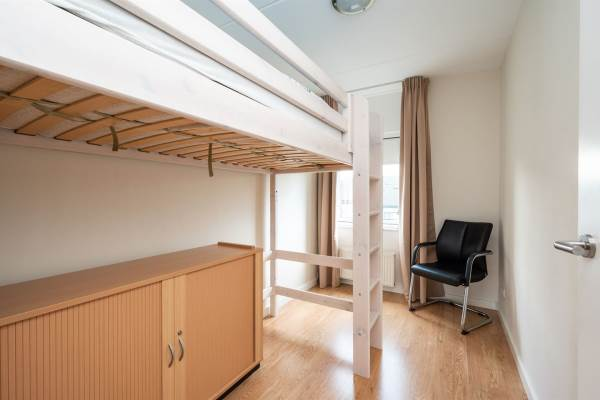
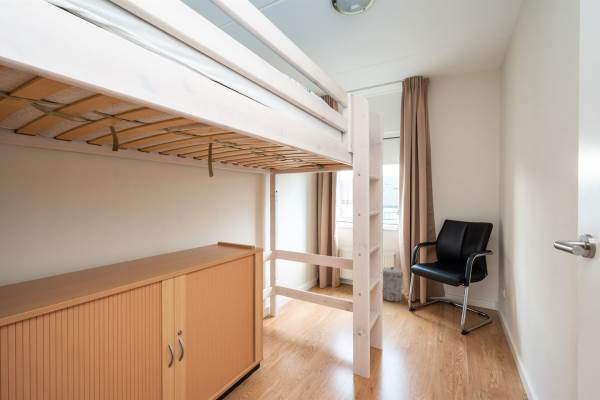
+ trash can [382,266,404,303]
